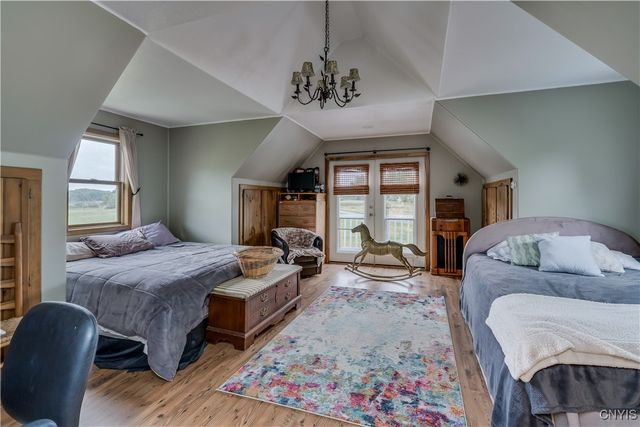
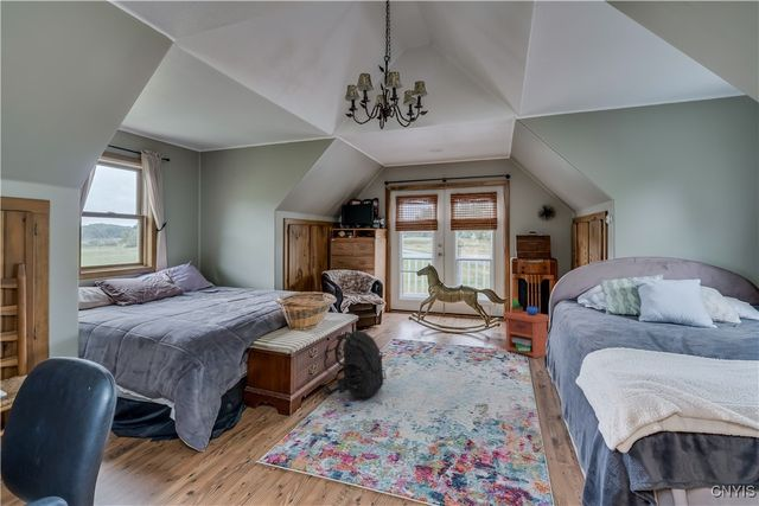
+ backpack [321,329,388,398]
+ nightstand [503,295,550,359]
